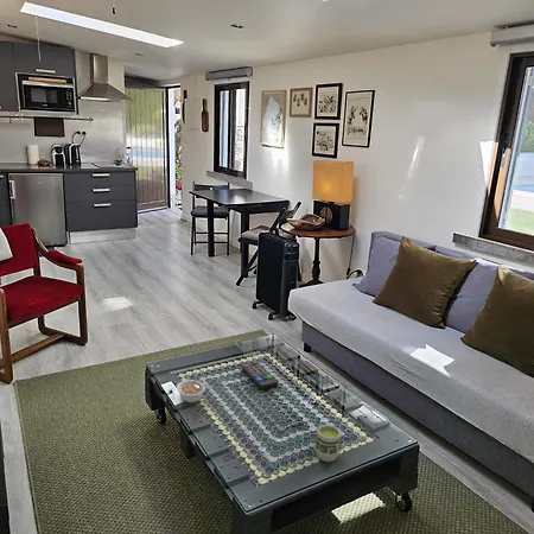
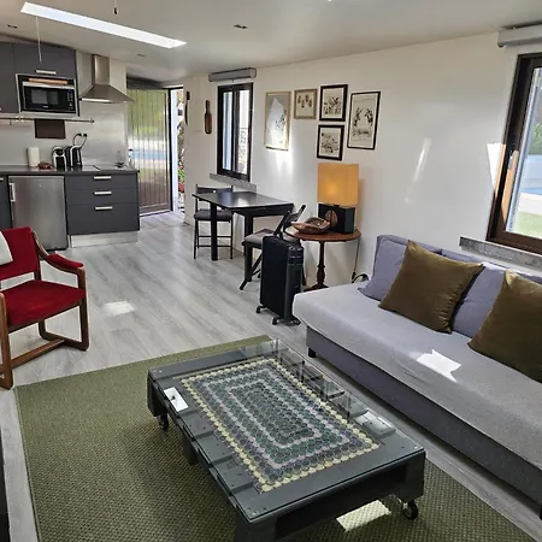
- remote control [241,361,279,390]
- cup [313,424,343,463]
- legume [176,374,206,403]
